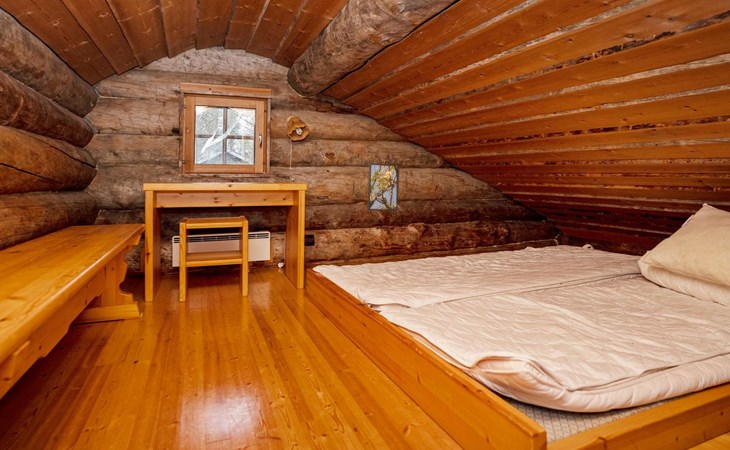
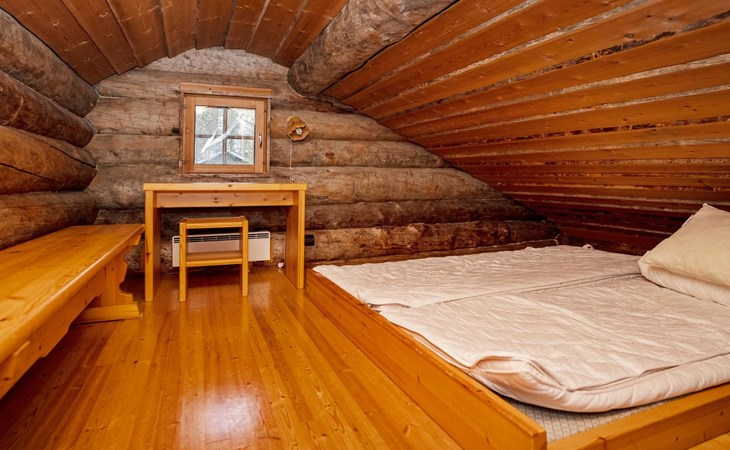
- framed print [367,162,400,212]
